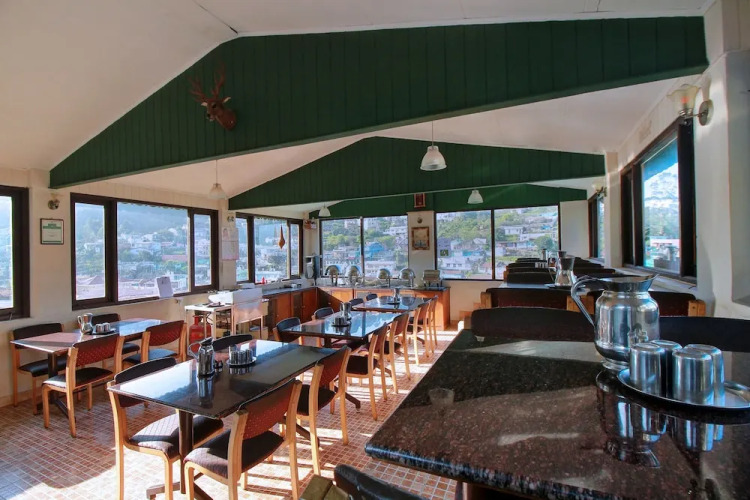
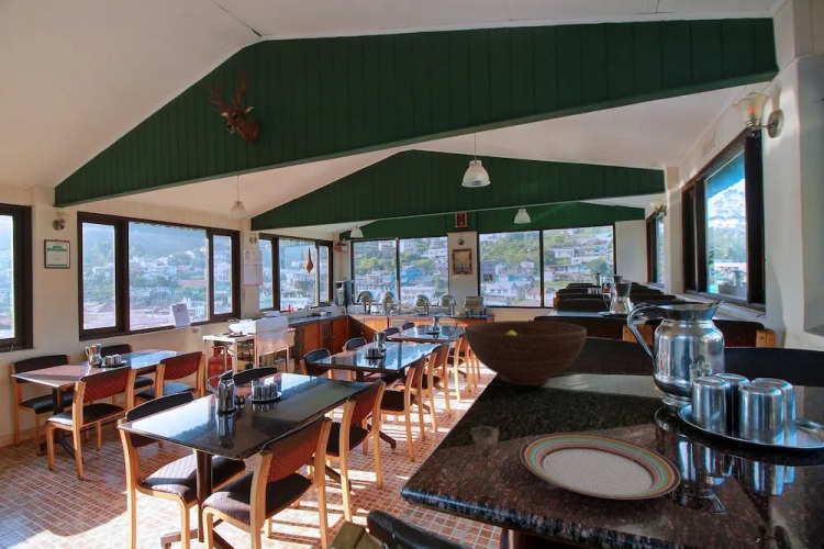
+ fruit bowl [464,320,588,386]
+ plate [520,432,681,501]
